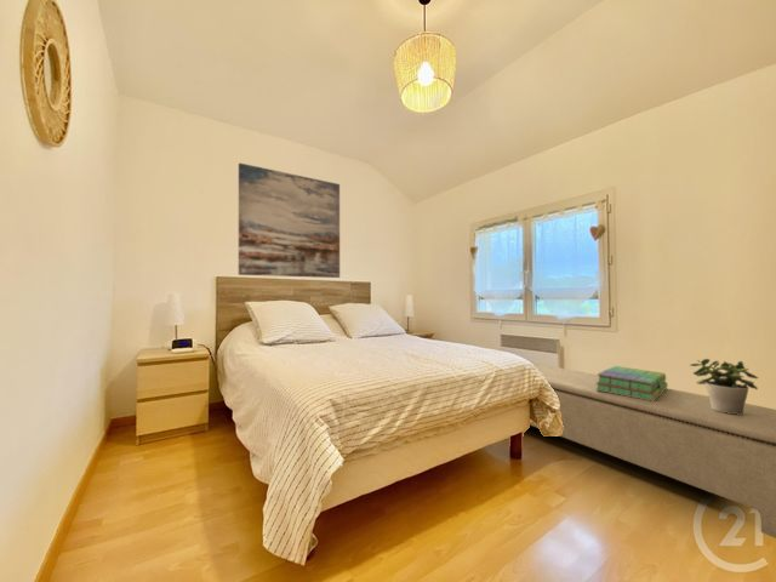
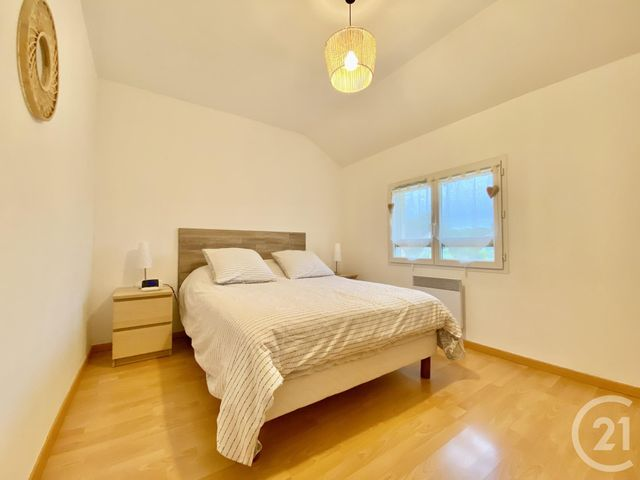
- stack of books [597,365,669,401]
- wall art [238,161,341,279]
- bench [529,361,776,540]
- potted plant [689,358,760,415]
